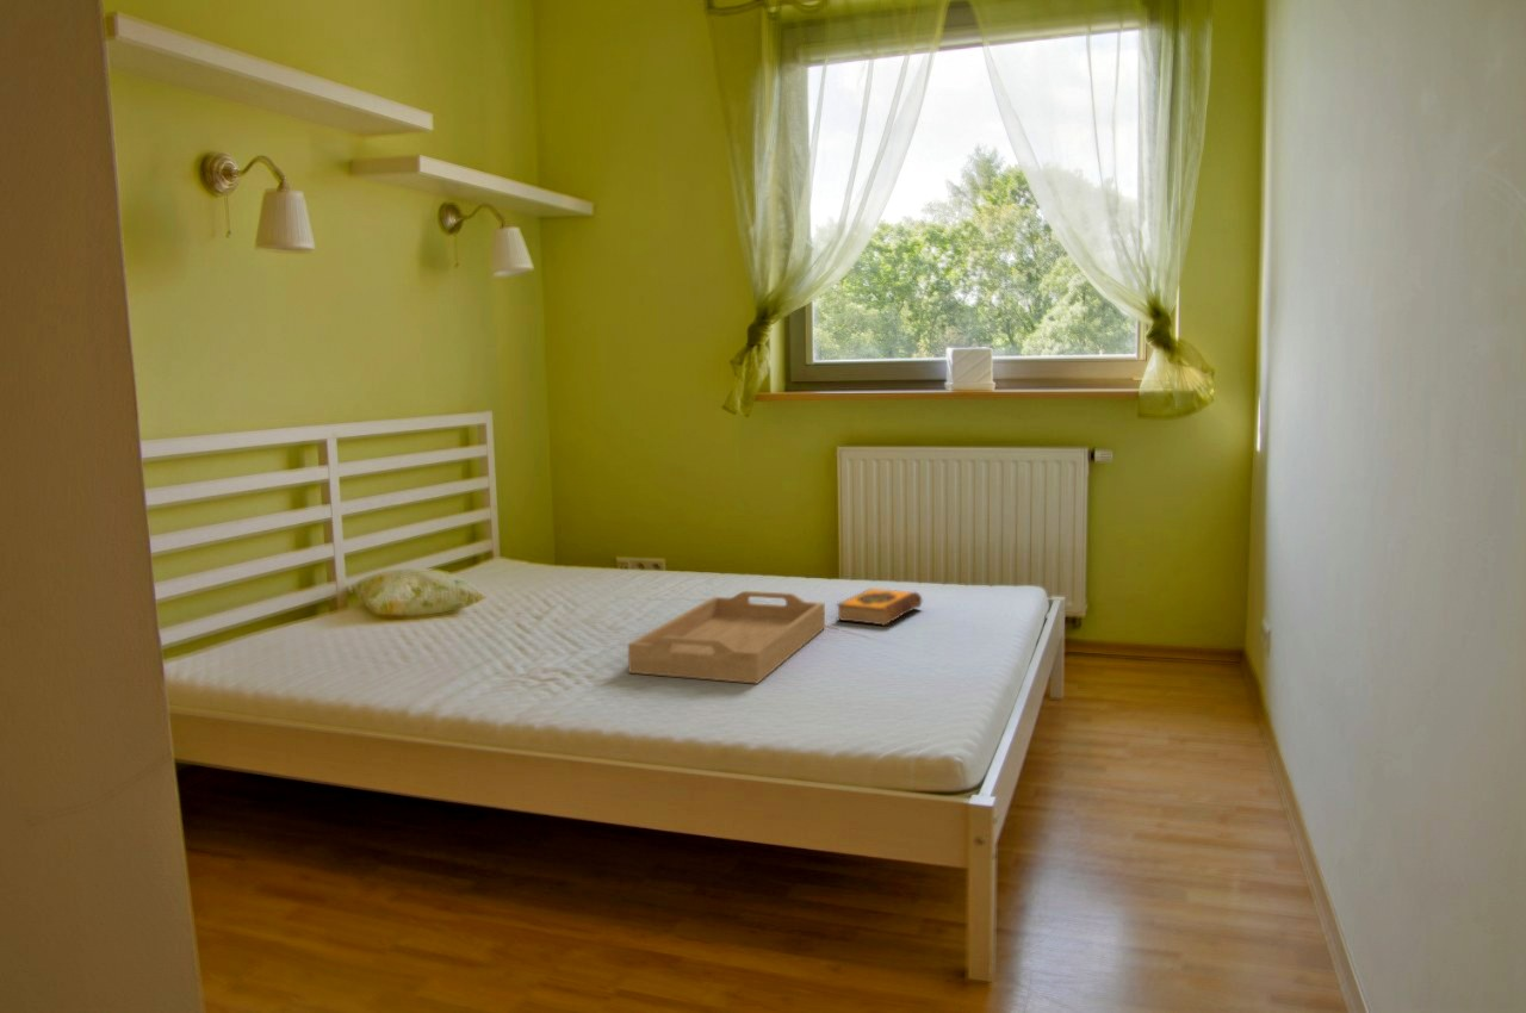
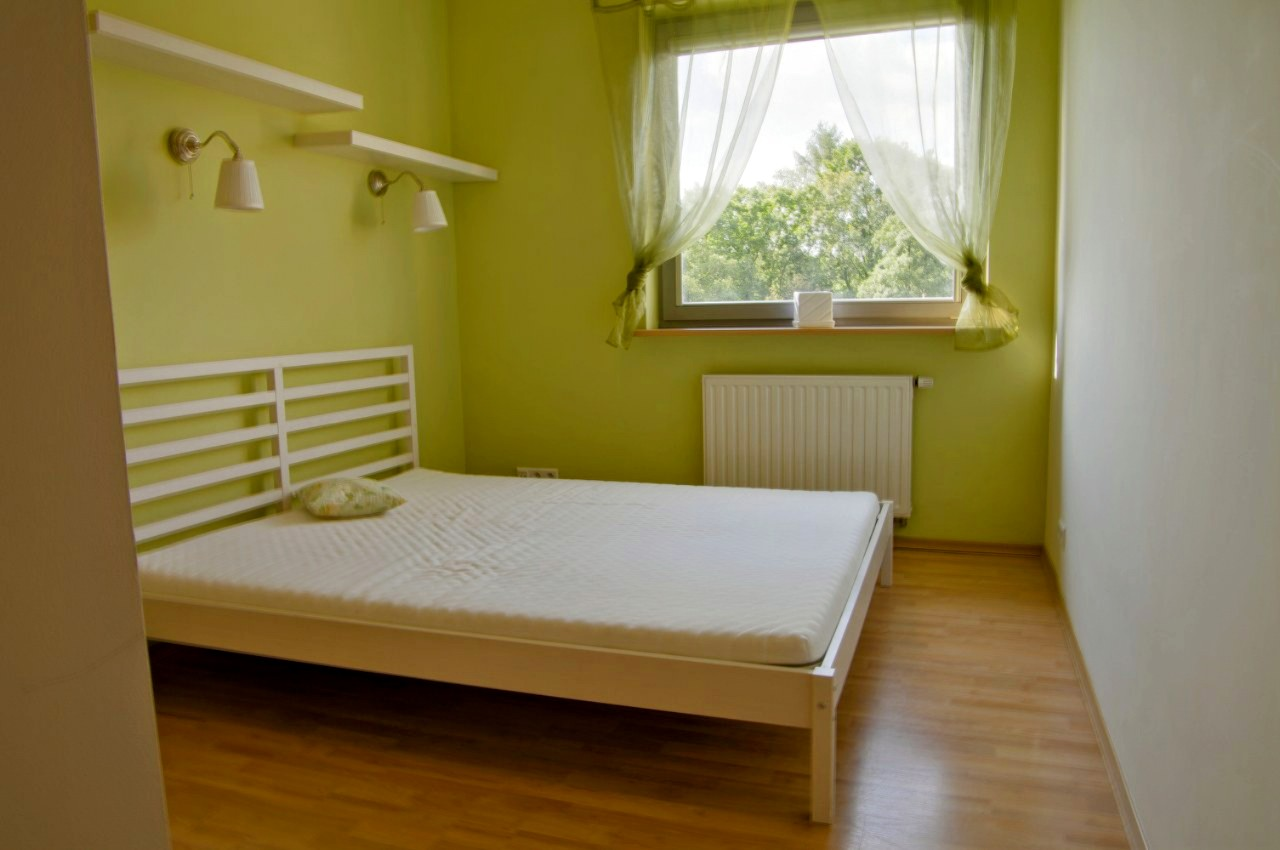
- hardback book [836,588,923,627]
- serving tray [627,590,826,685]
